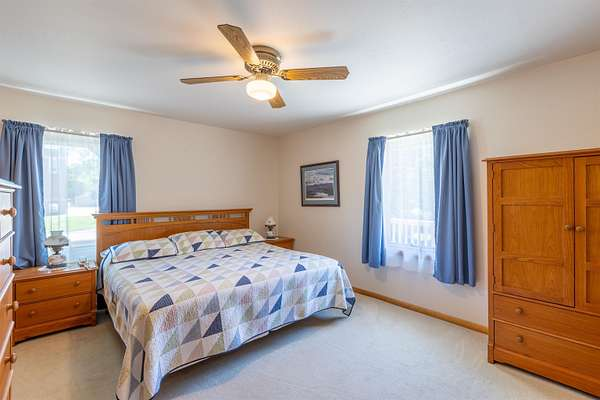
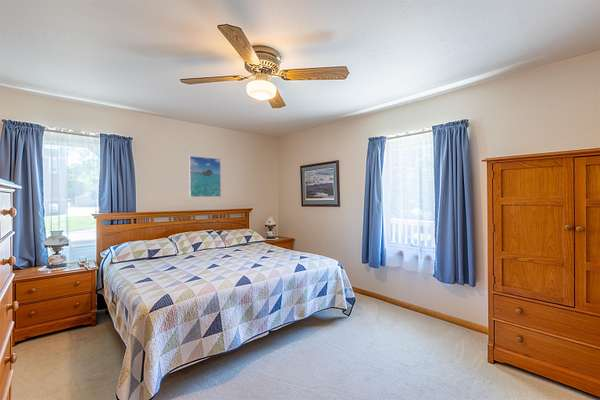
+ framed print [188,155,222,198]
